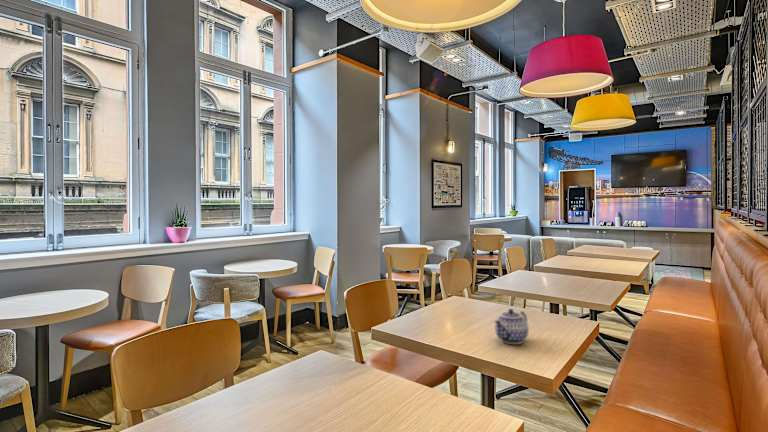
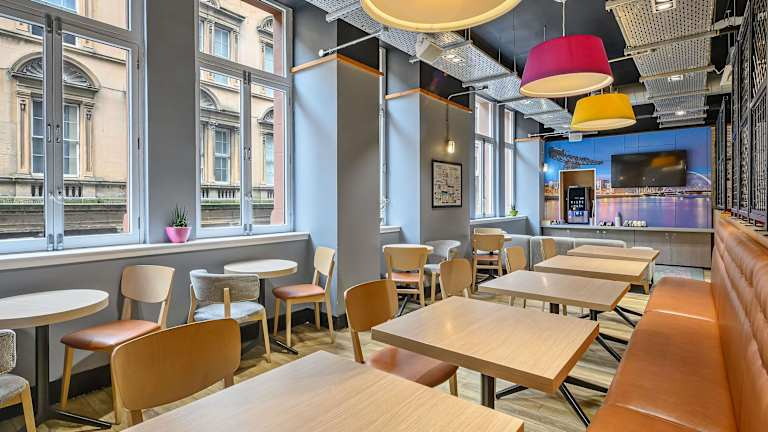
- teapot [493,308,530,345]
